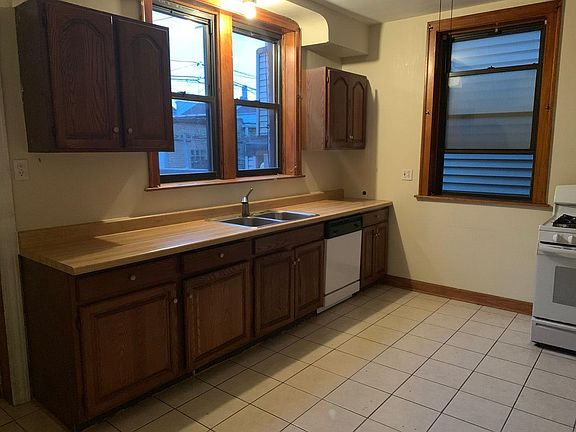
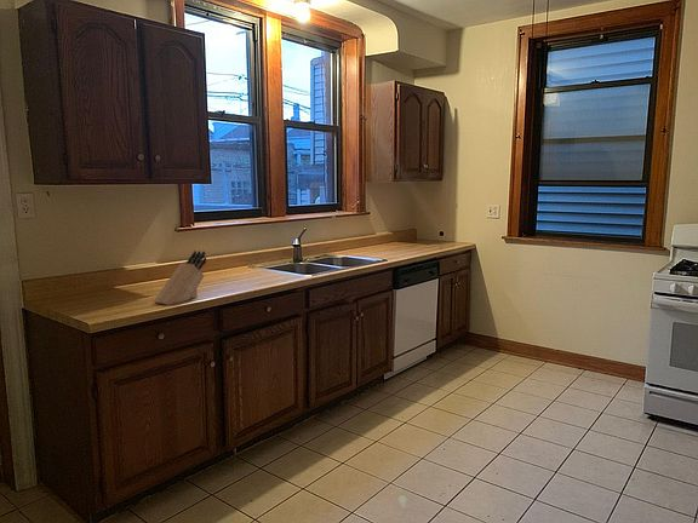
+ knife block [153,249,207,306]
